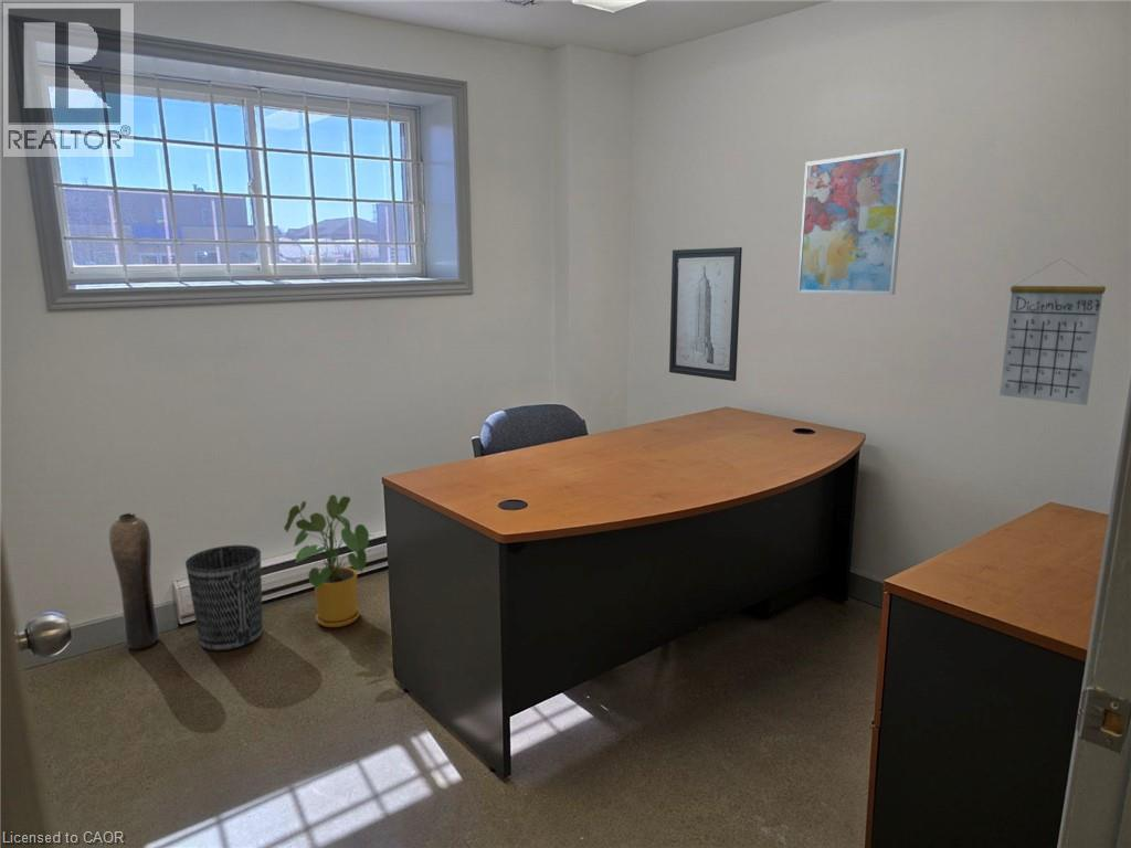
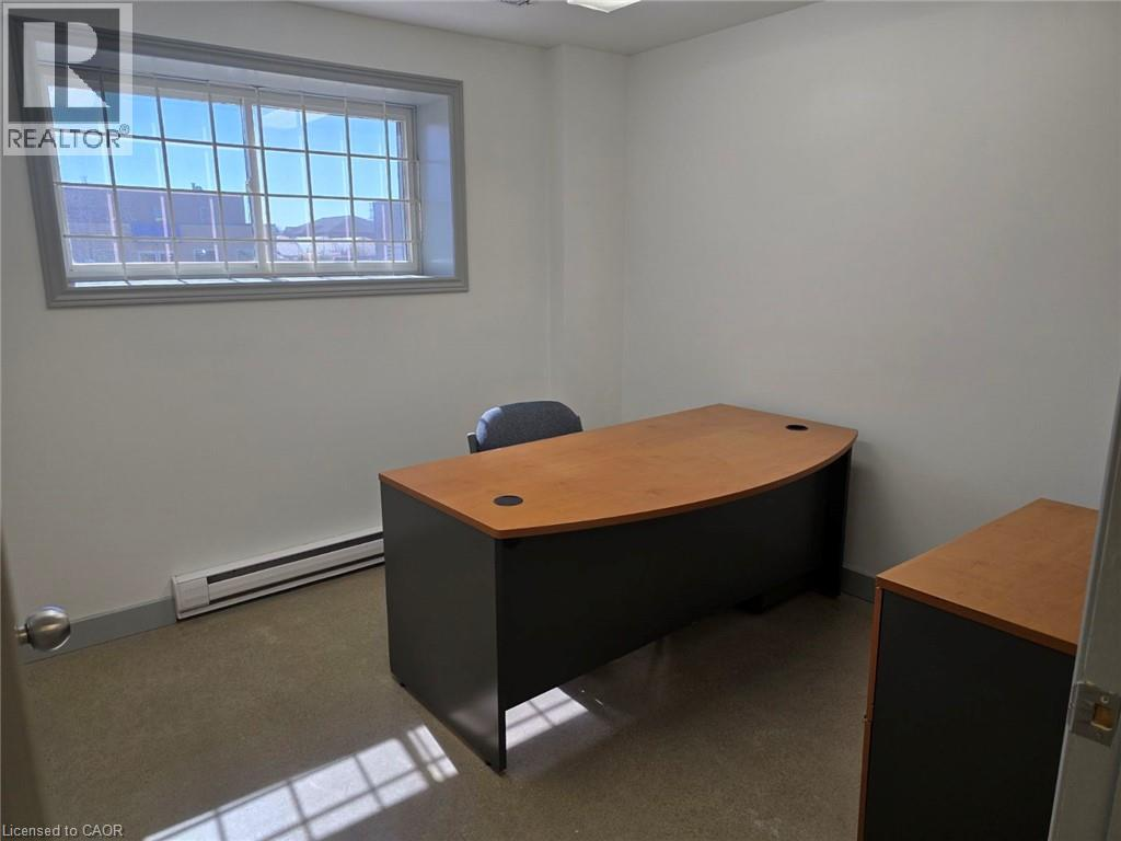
- wall art [668,246,743,382]
- house plant [283,494,379,628]
- vase [108,512,160,650]
- wastebasket [184,544,264,651]
- wall art [796,148,909,296]
- calendar [998,257,1107,406]
